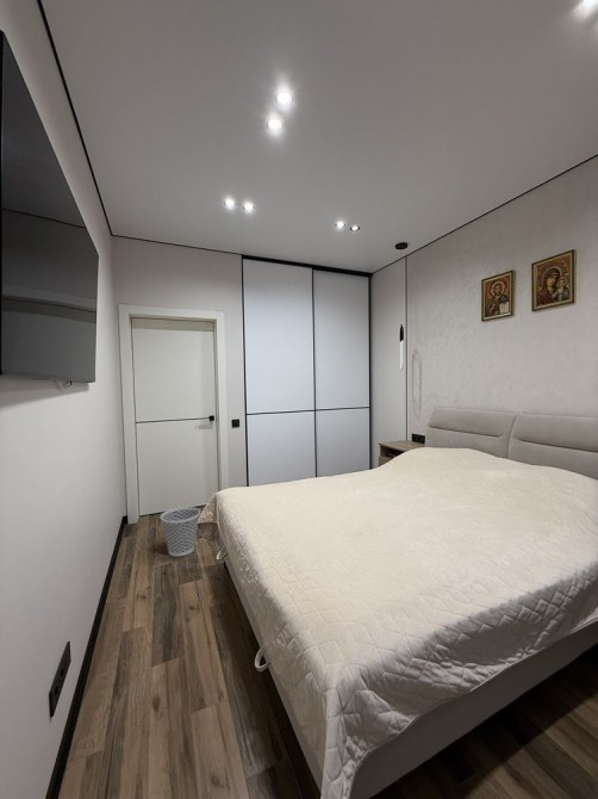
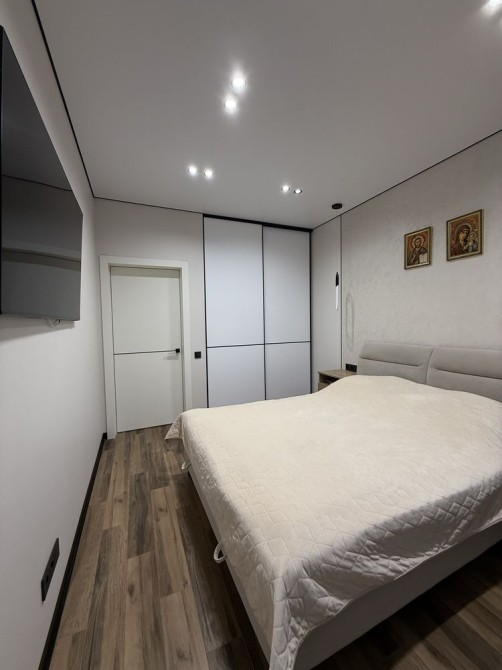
- wastebasket [160,506,201,557]
